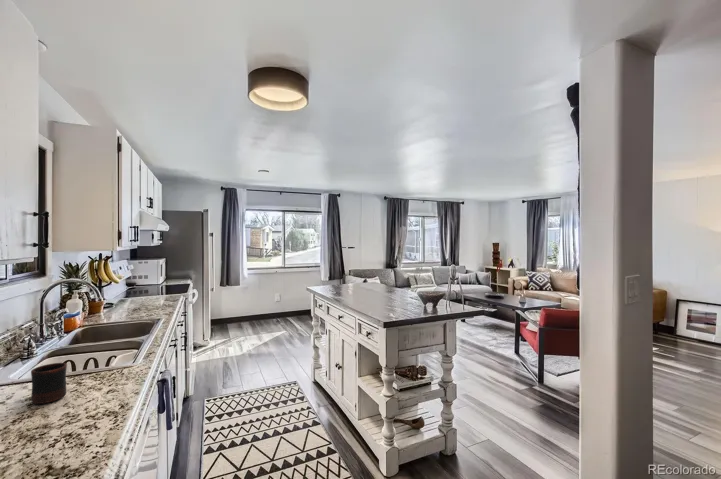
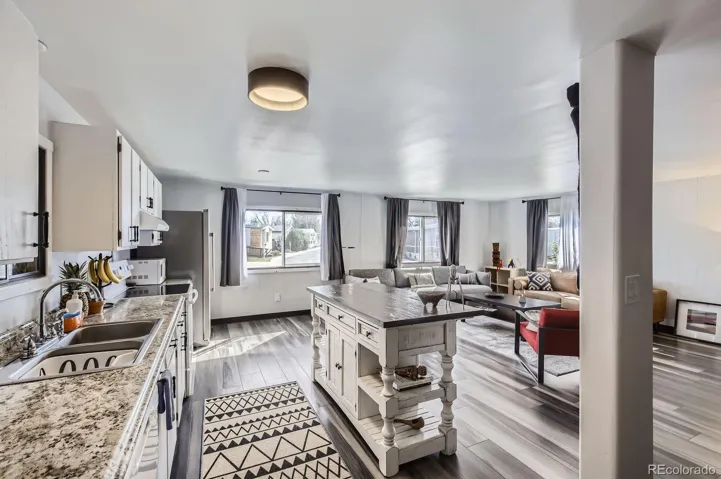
- mug [30,362,68,405]
